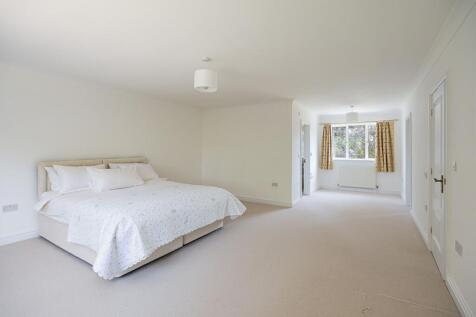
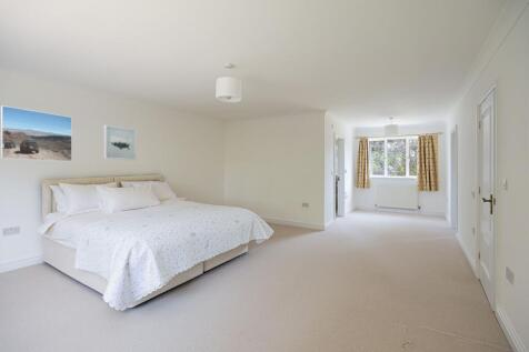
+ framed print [0,104,73,162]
+ wall art [103,124,138,161]
